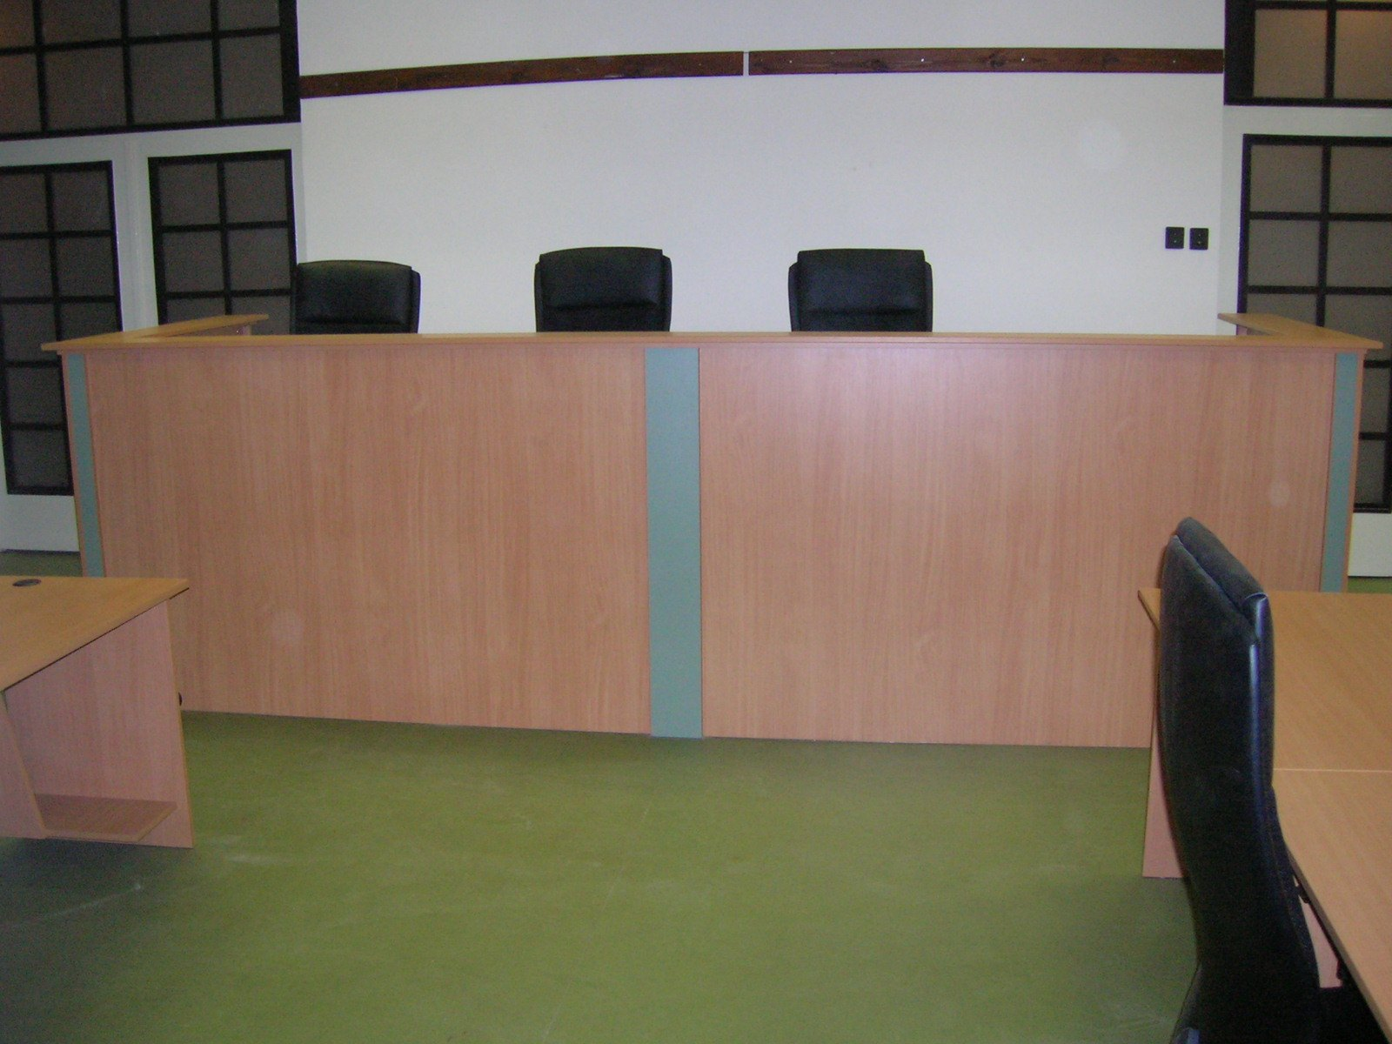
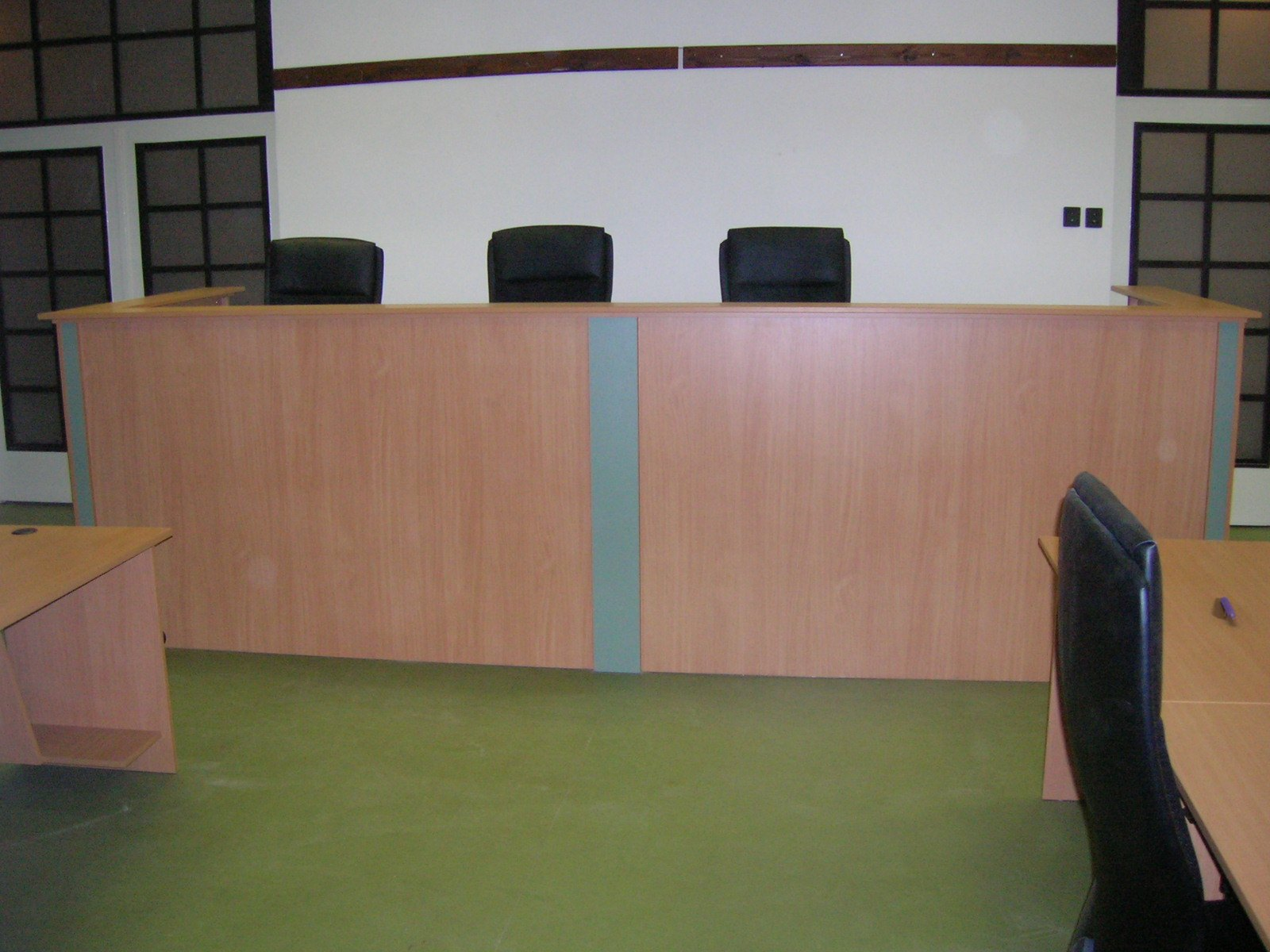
+ pen [1220,596,1237,620]
